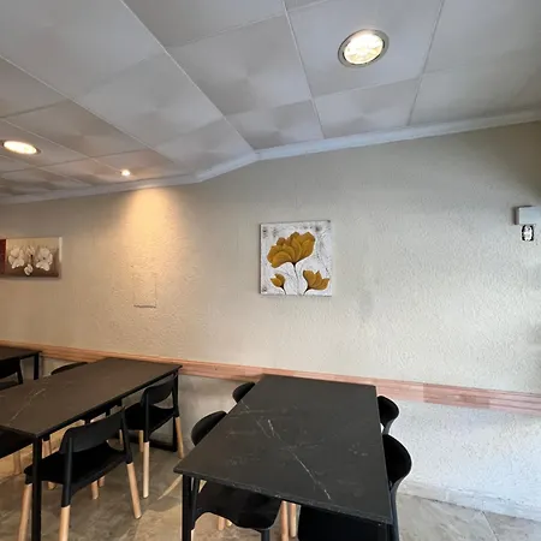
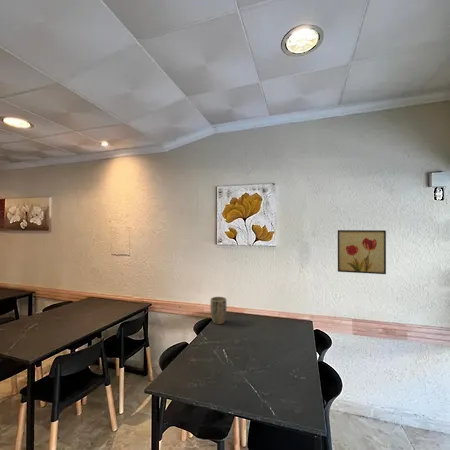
+ wall art [337,229,387,275]
+ plant pot [209,296,228,325]
